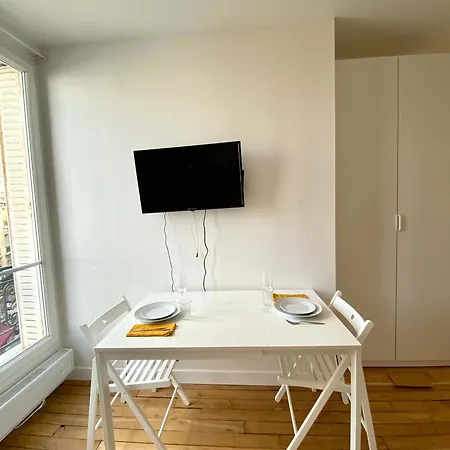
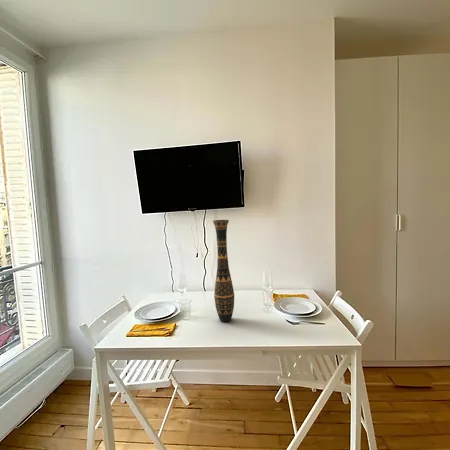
+ decorative vase [212,219,235,323]
